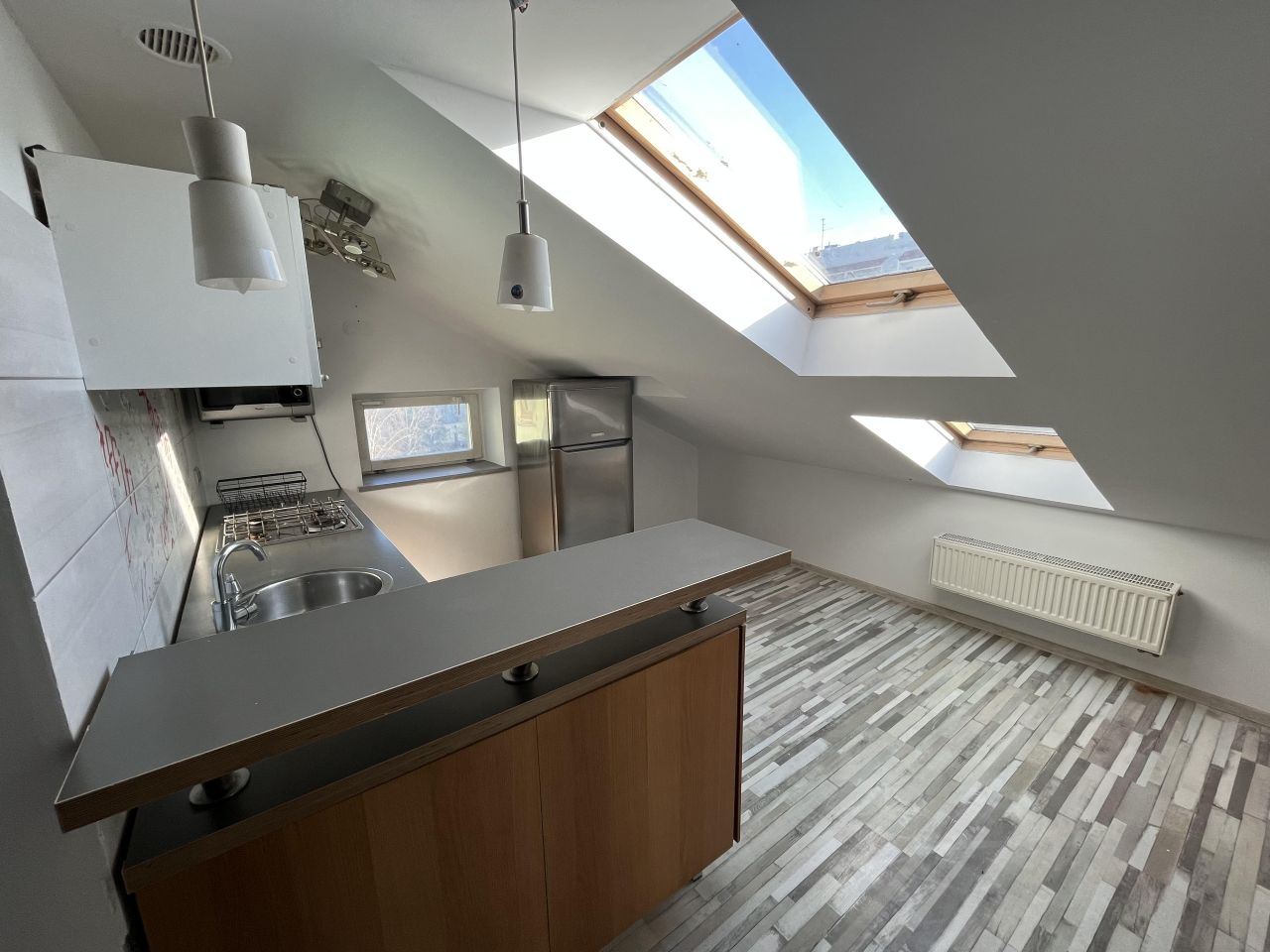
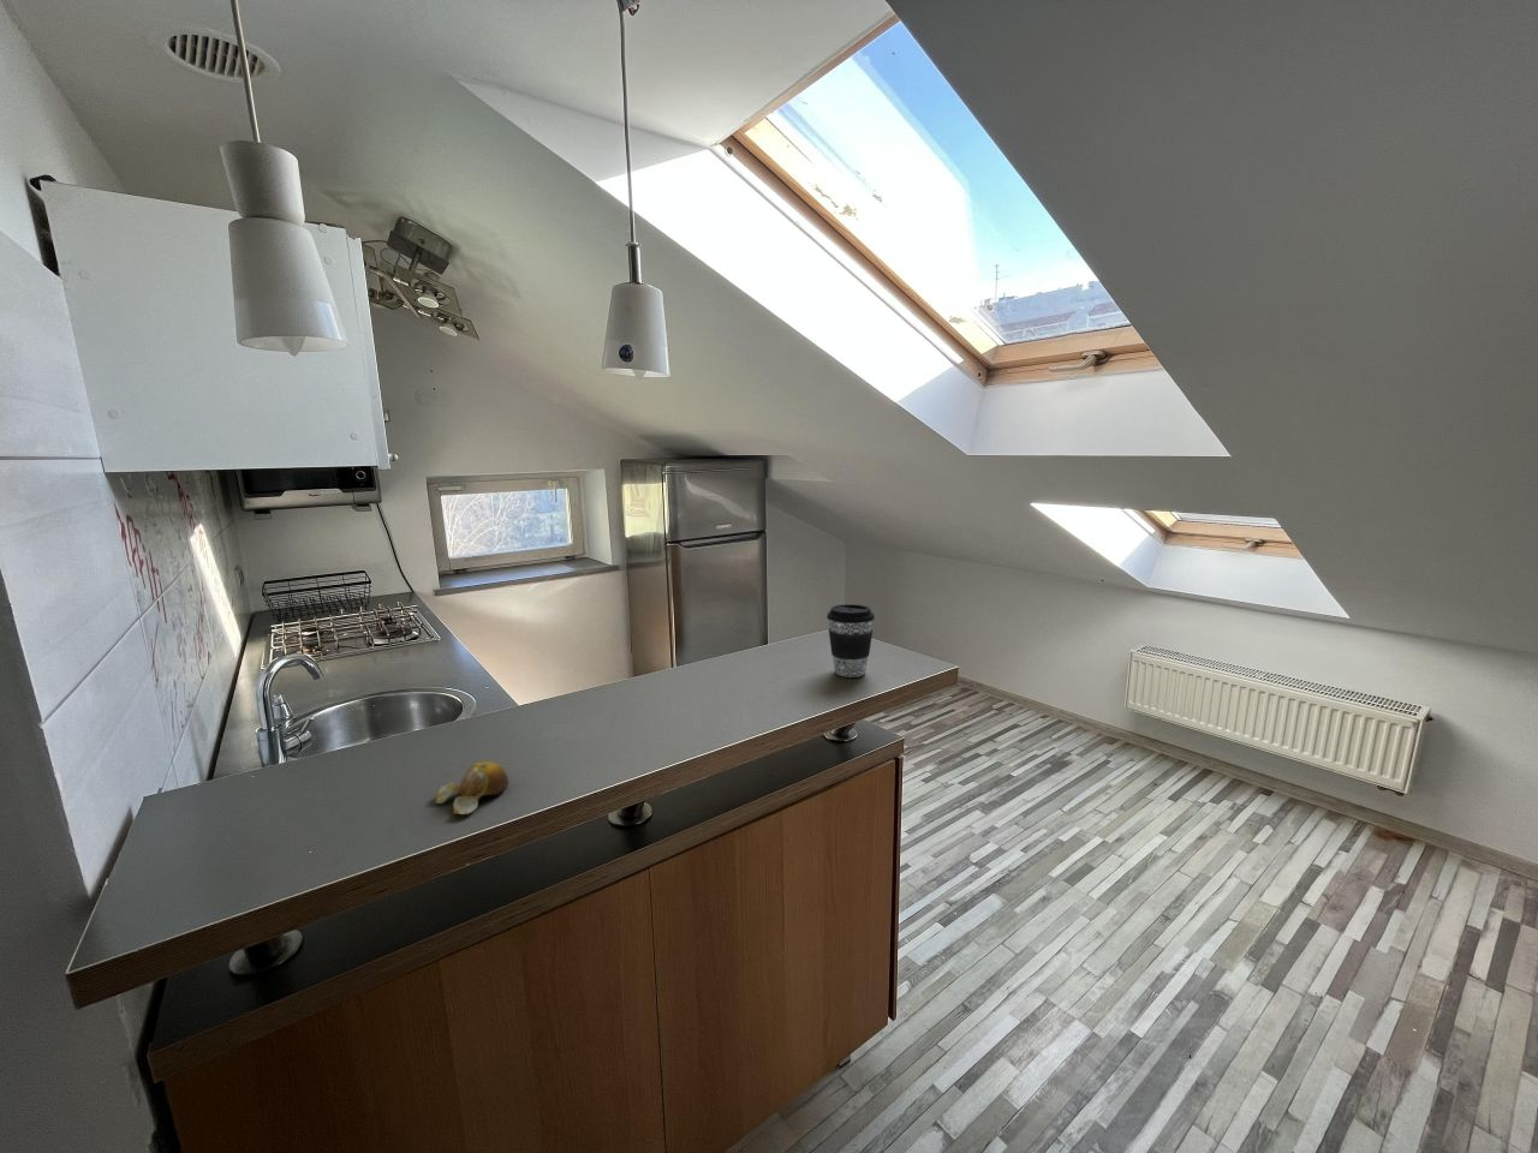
+ fruit [435,761,510,815]
+ coffee cup [826,603,876,678]
